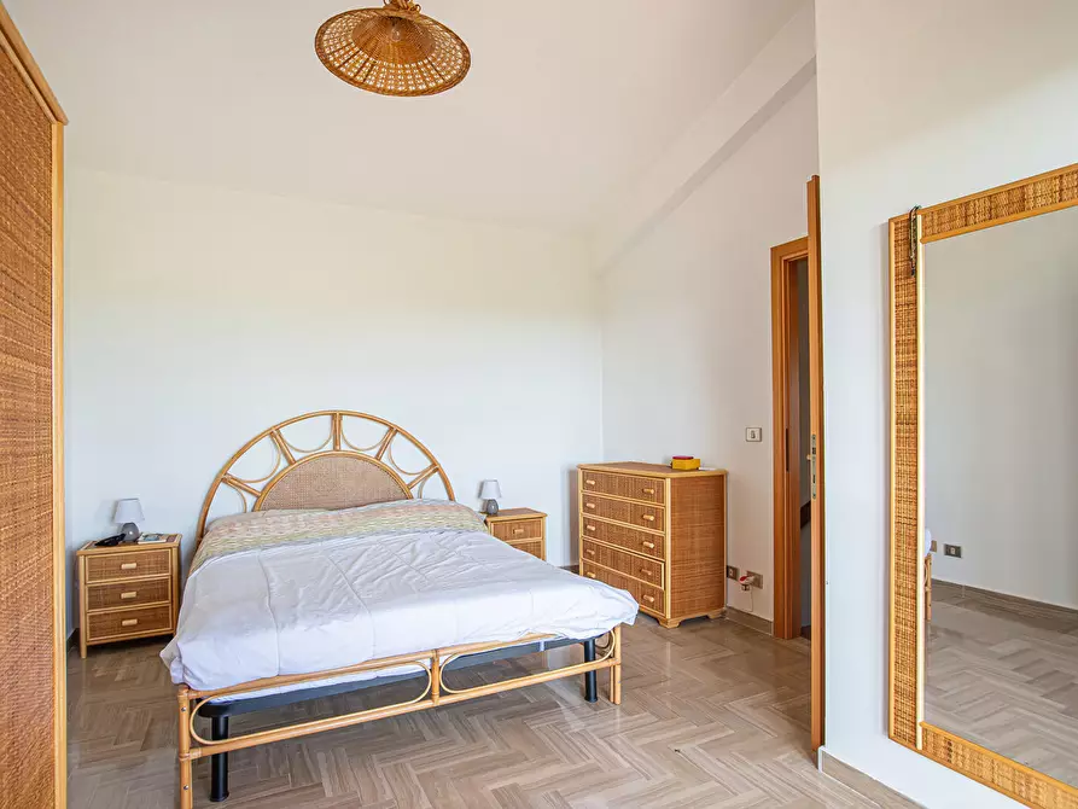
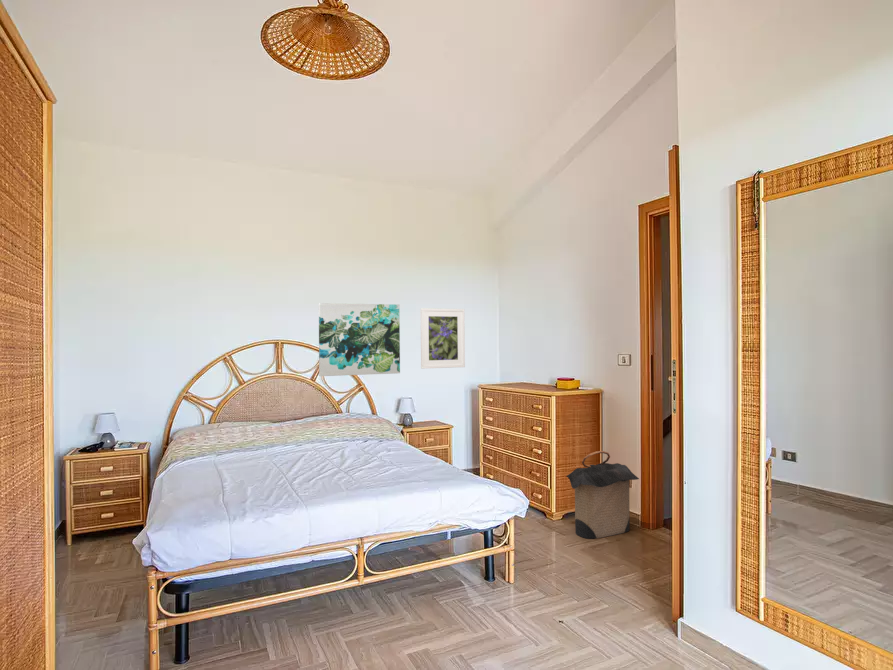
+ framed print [420,307,466,370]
+ wall art [318,302,401,377]
+ laundry hamper [565,450,640,540]
